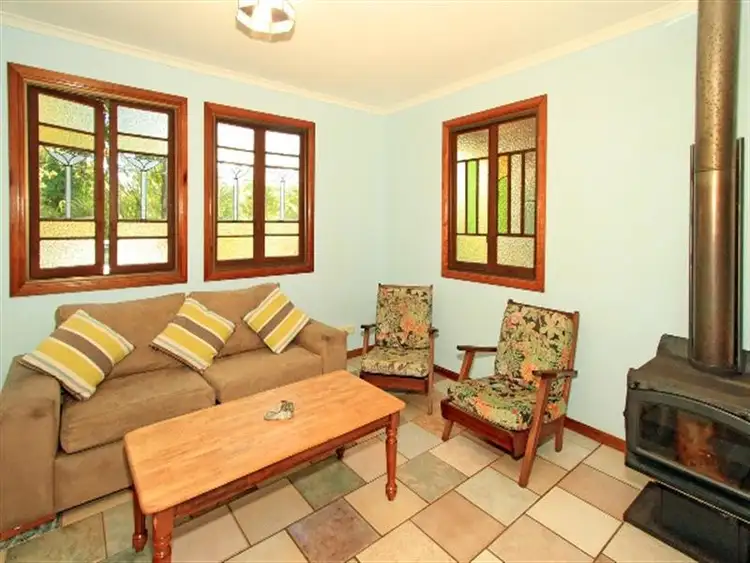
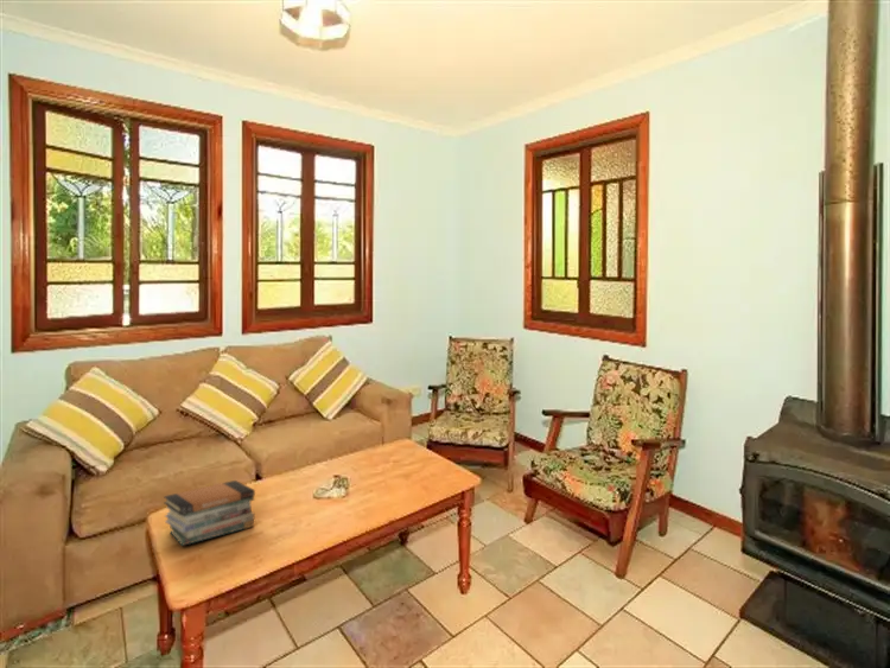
+ book stack [163,479,256,547]
